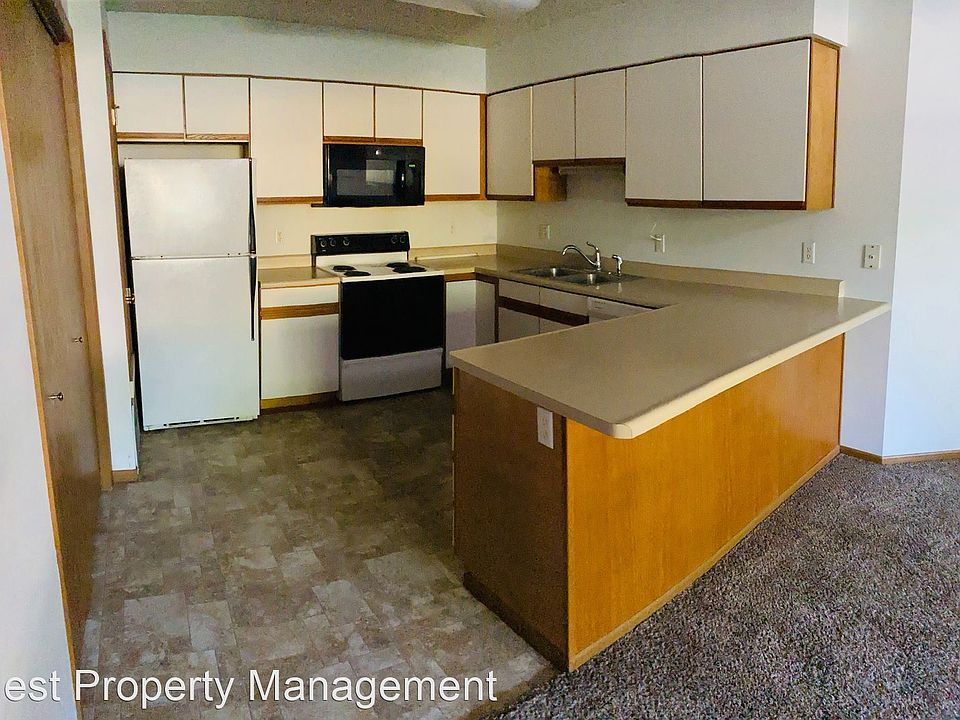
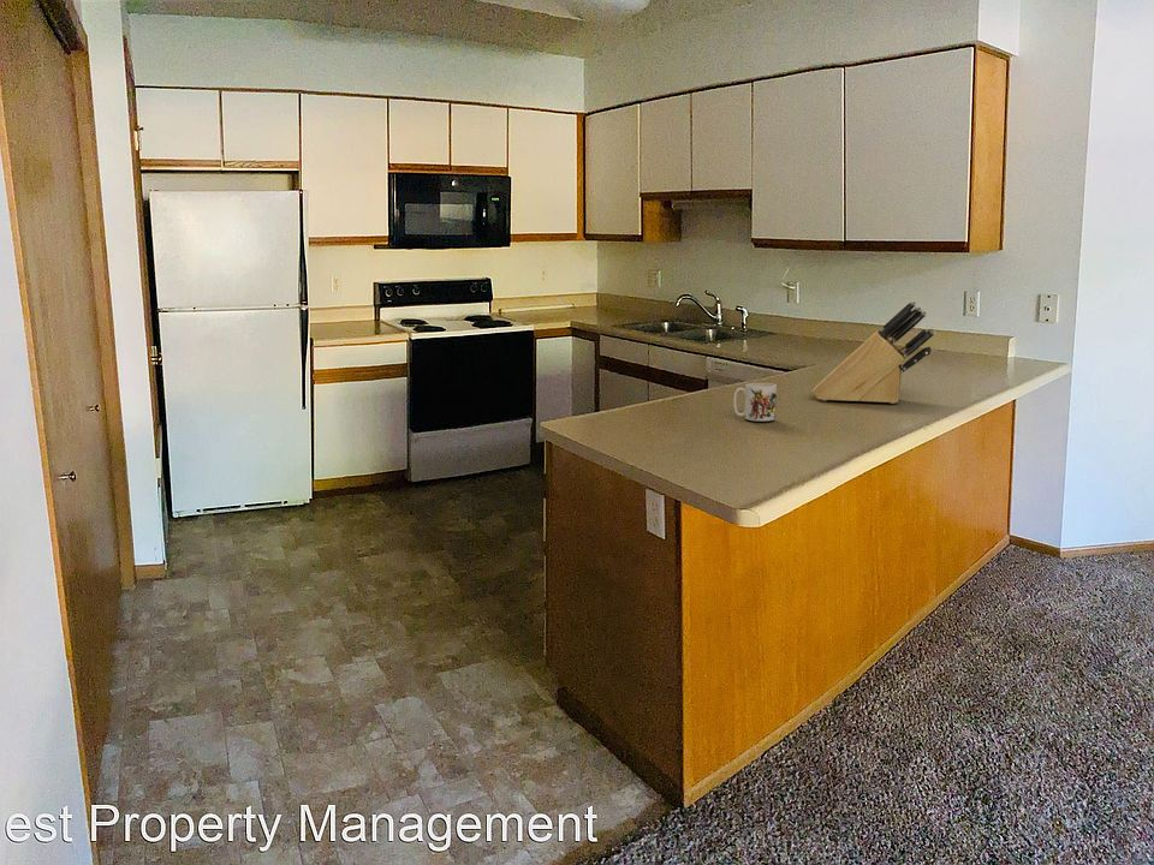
+ knife block [810,300,936,405]
+ mug [732,382,778,423]
